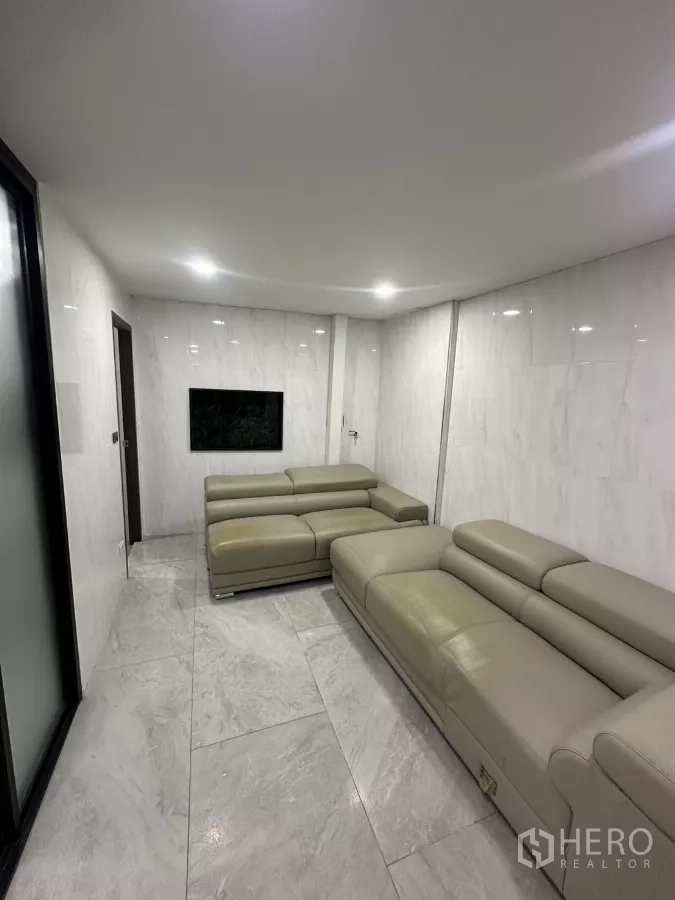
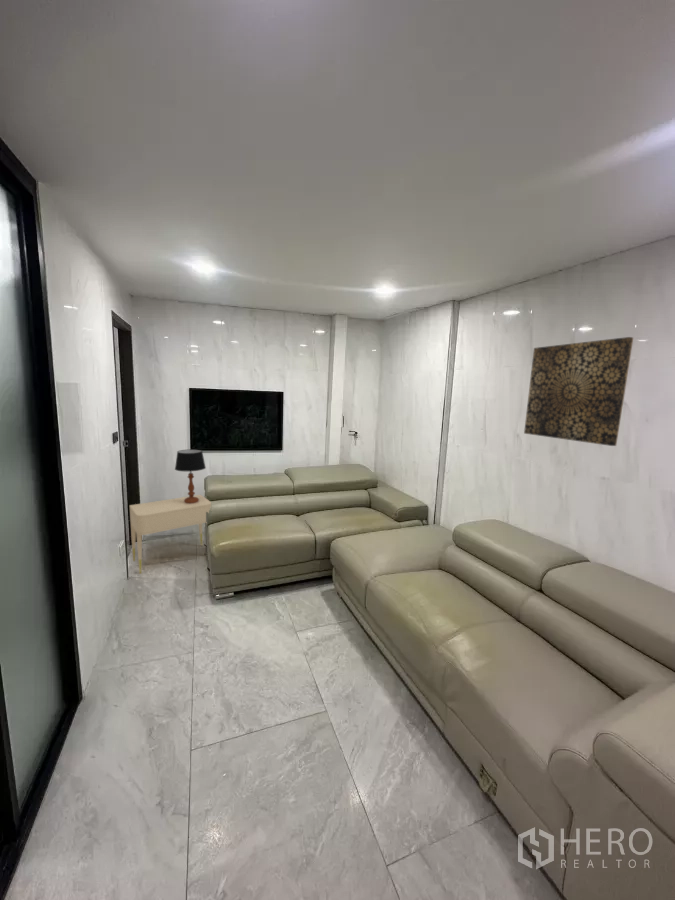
+ table lamp [174,448,207,504]
+ nightstand [129,494,212,575]
+ wall art [523,336,634,447]
